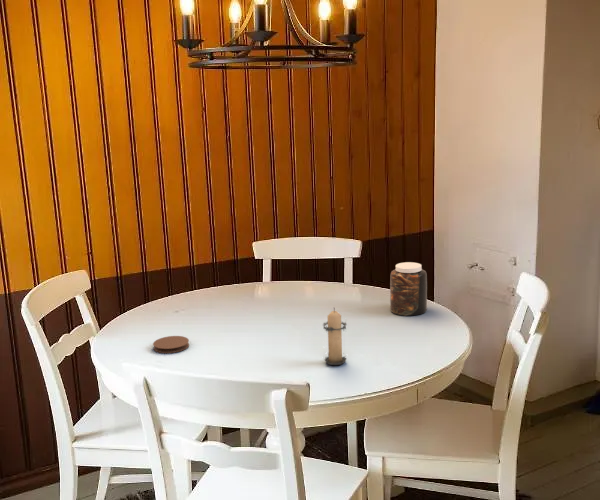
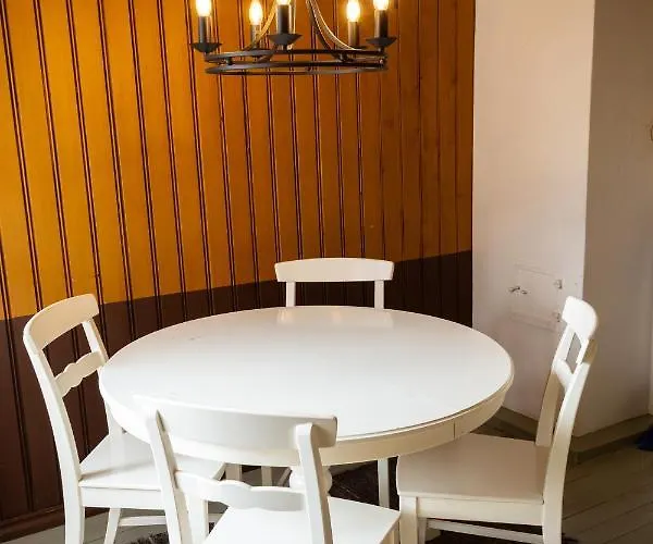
- coaster [152,335,190,354]
- jar [389,261,428,317]
- candle [322,306,348,366]
